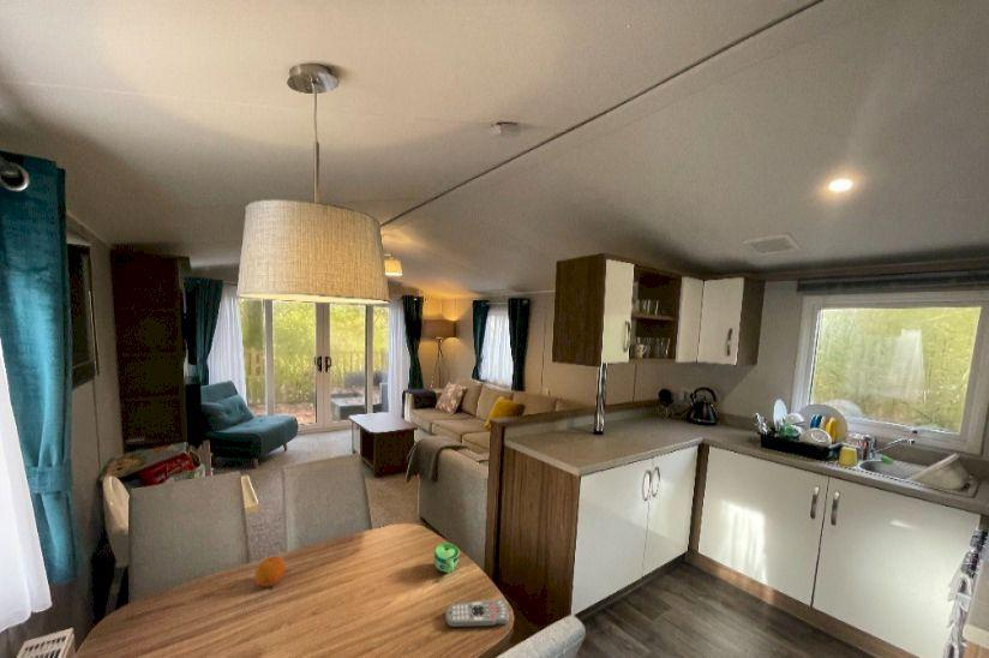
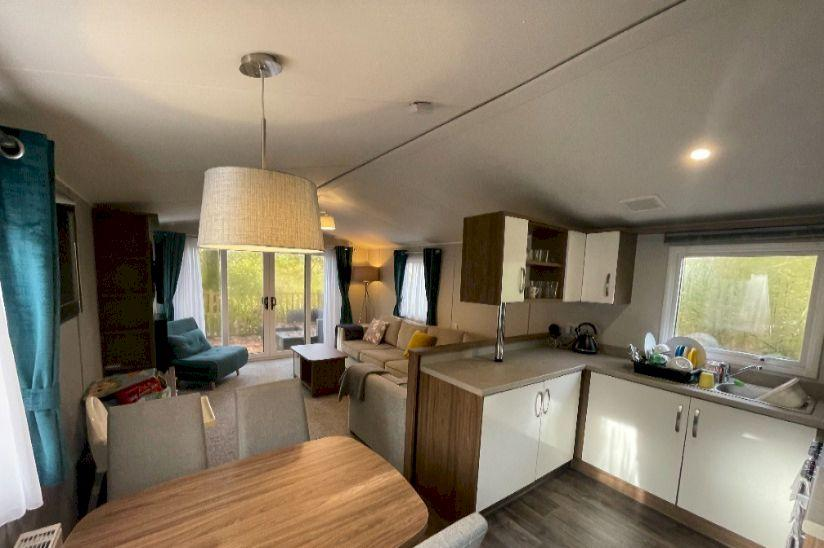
- cup [433,543,461,575]
- remote control [444,598,510,628]
- fruit [253,555,287,588]
